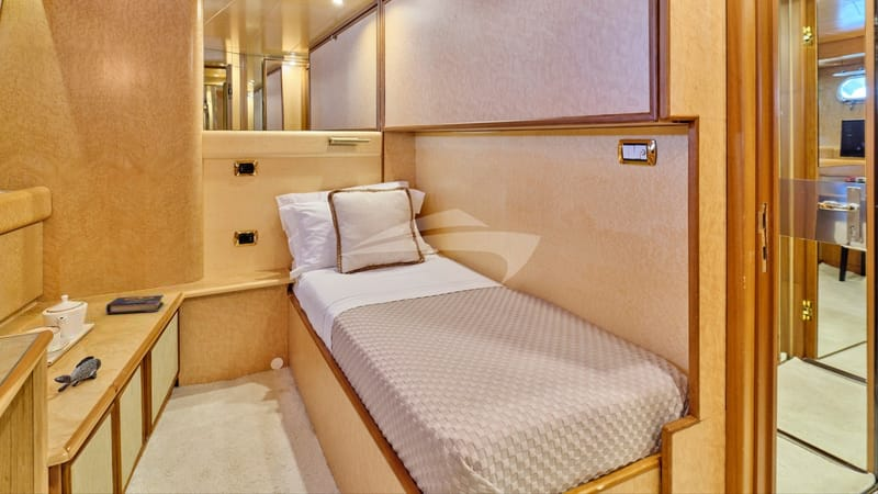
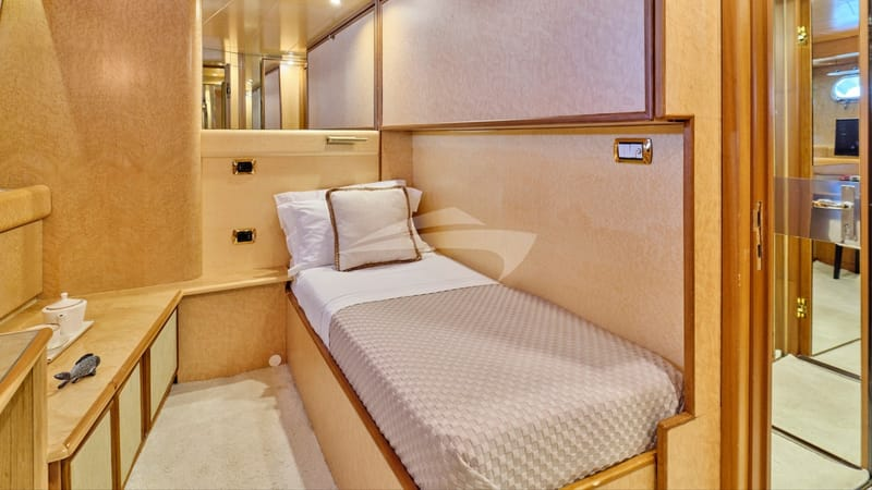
- book [105,294,165,315]
